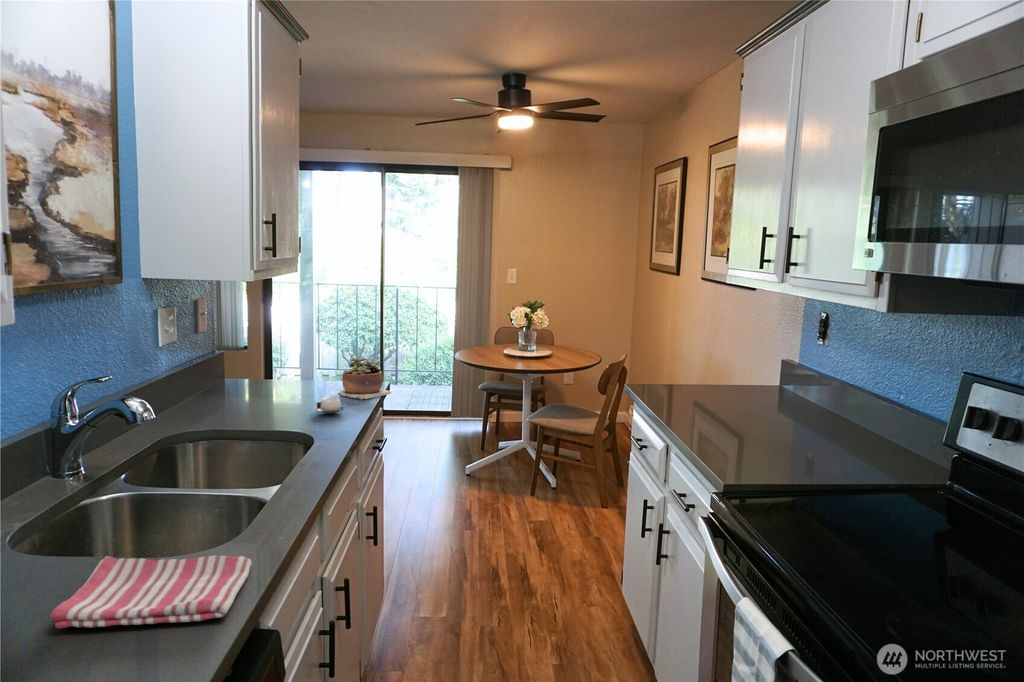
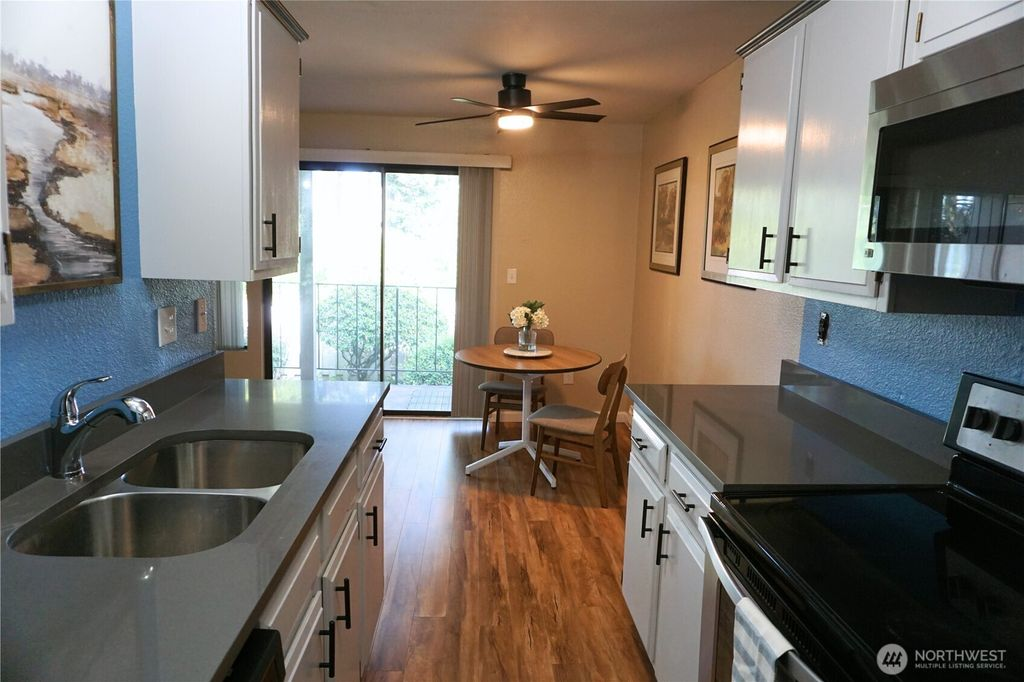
- dish towel [50,555,253,629]
- succulent plant [335,355,392,400]
- cup [313,397,348,415]
